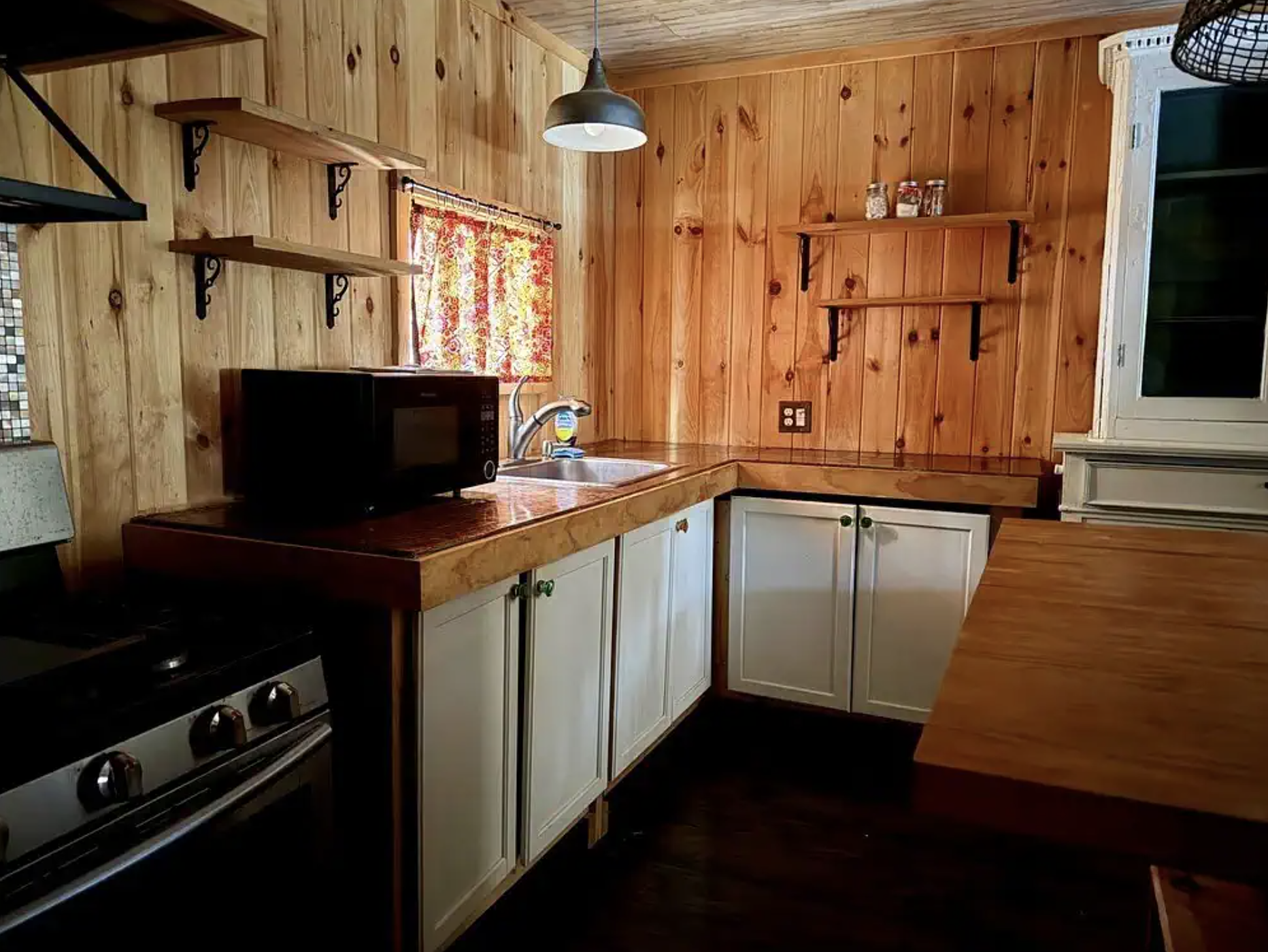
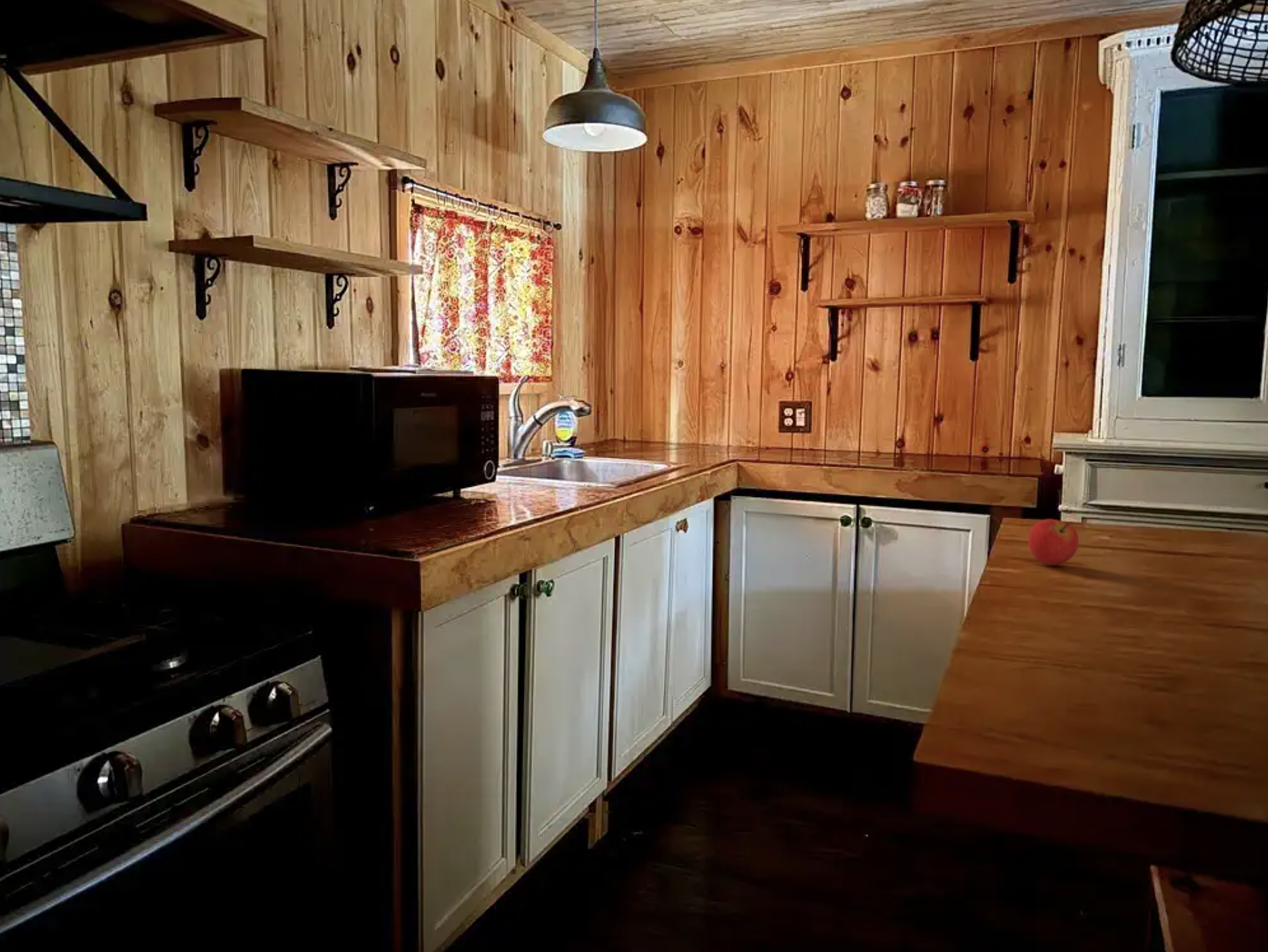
+ fruit [1028,518,1080,566]
